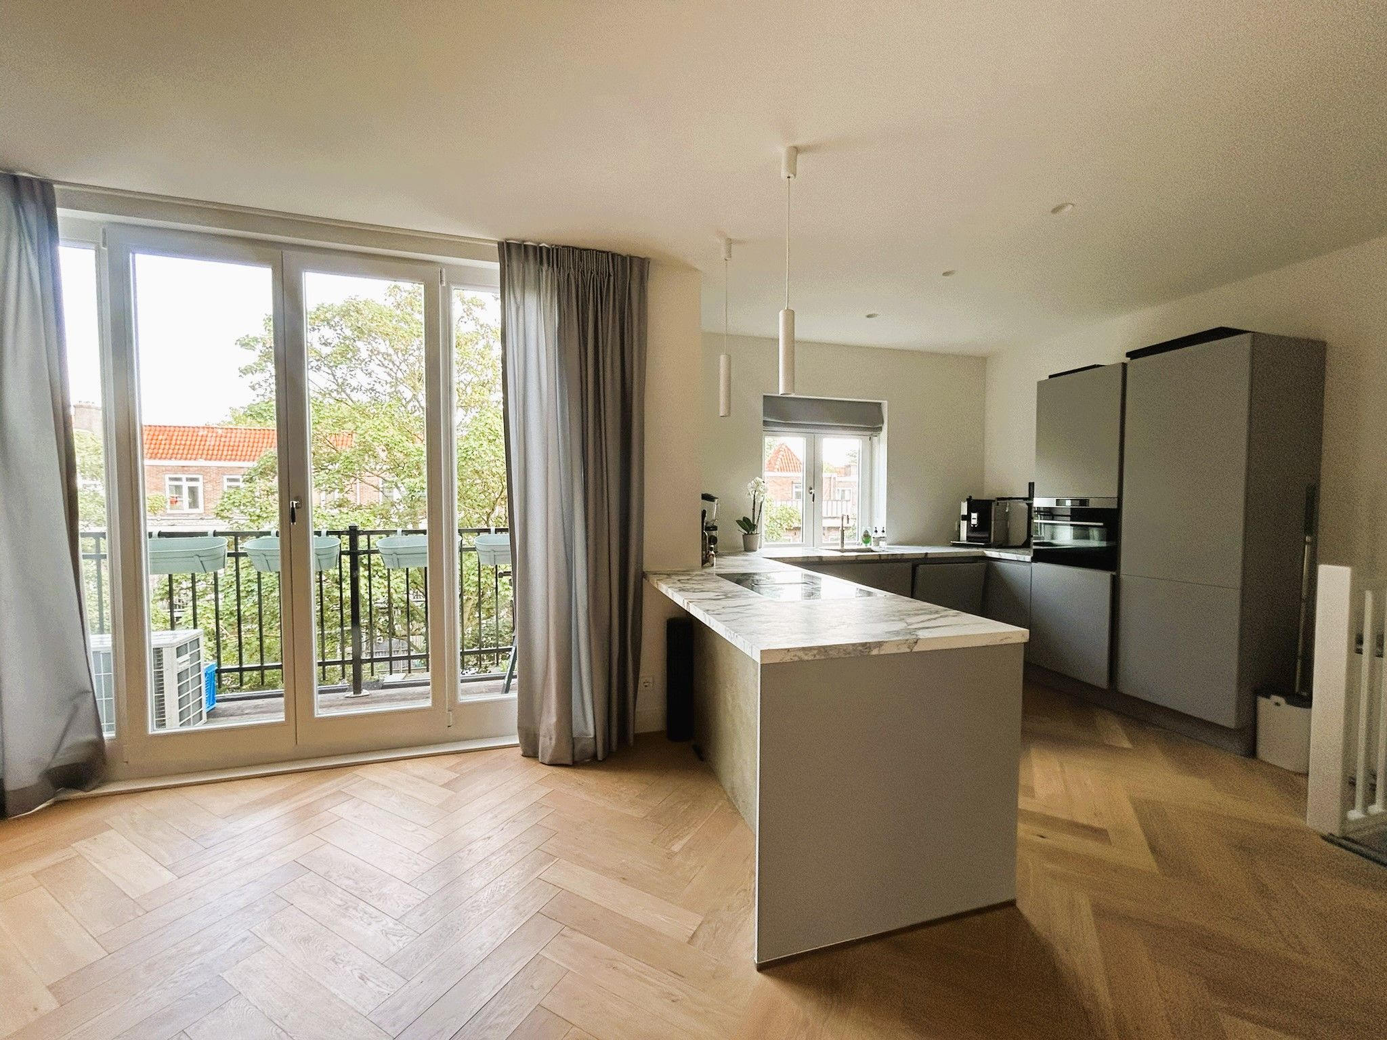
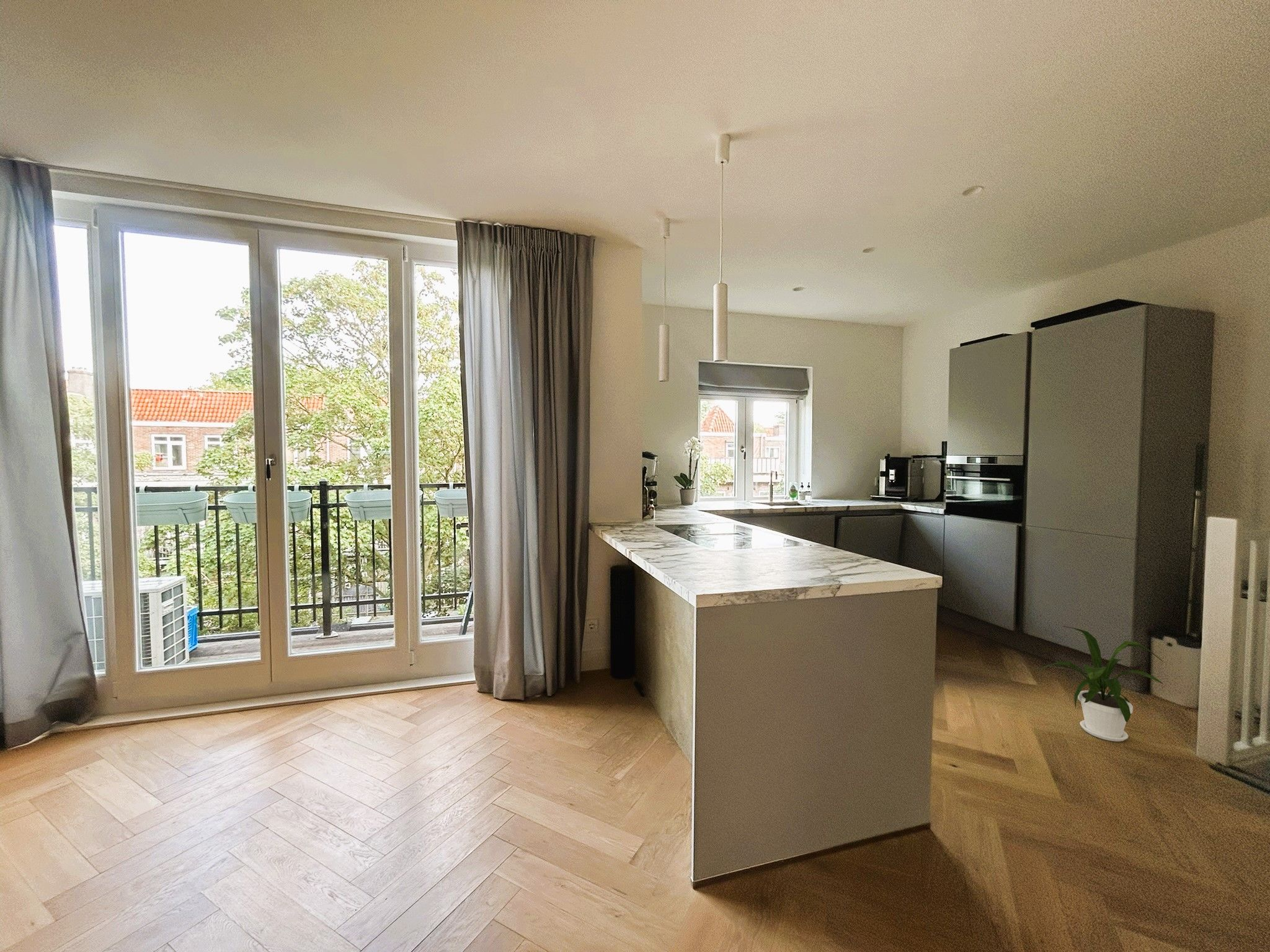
+ house plant [1036,625,1164,743]
